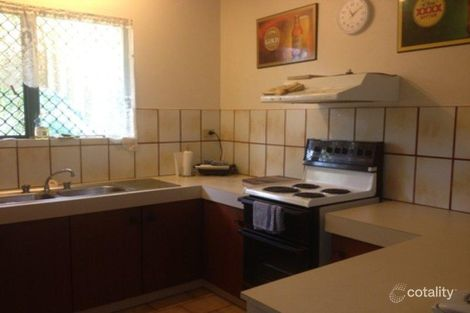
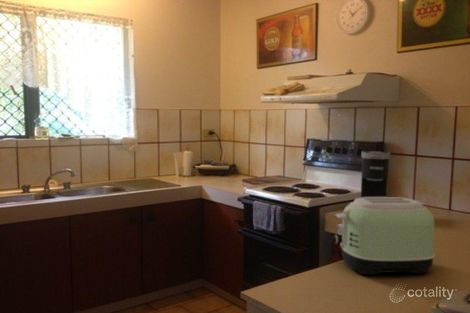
+ toaster [331,196,436,275]
+ coffee maker [360,150,391,198]
